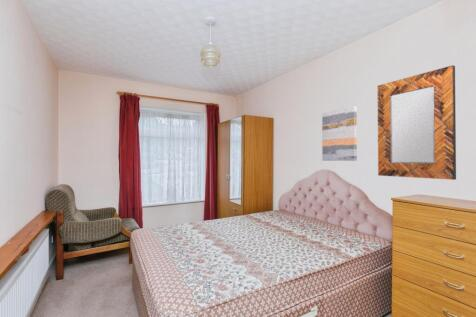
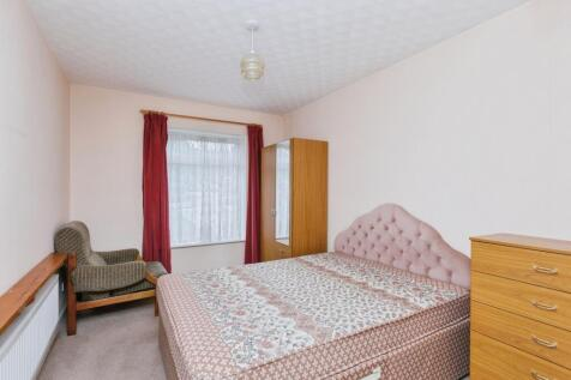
- home mirror [376,64,457,181]
- wall art [321,105,358,162]
